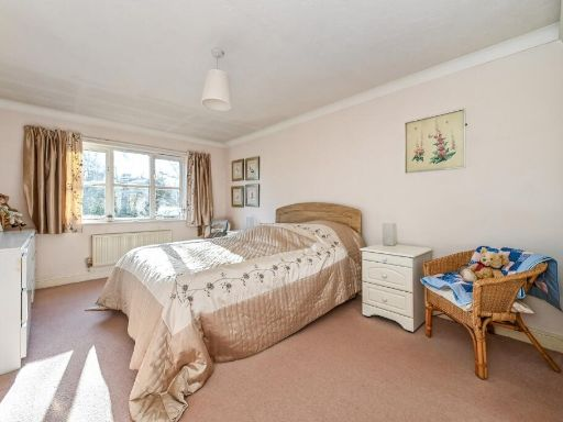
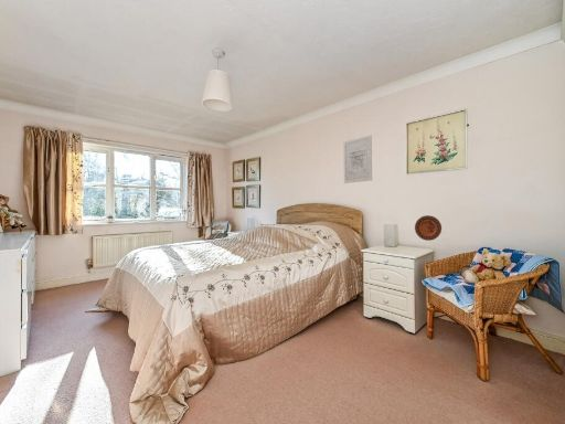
+ decorative plate [414,214,443,242]
+ wall art [342,135,373,184]
